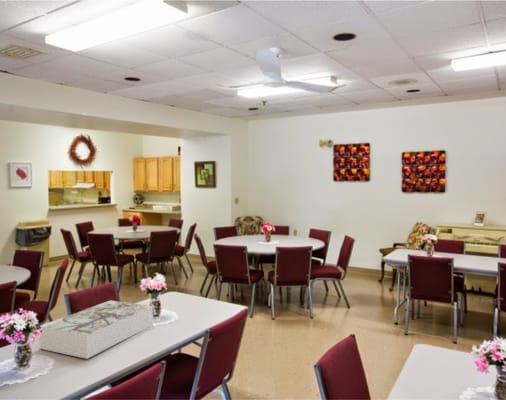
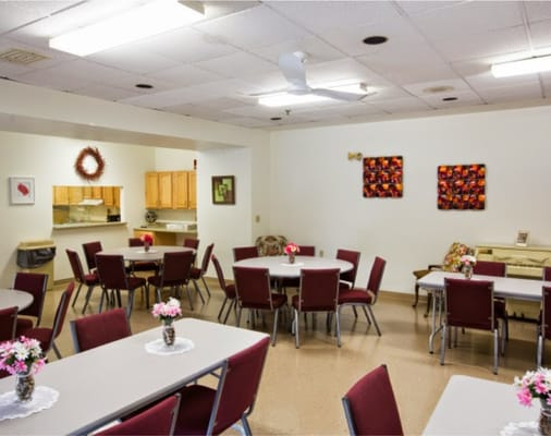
- board game [38,299,154,360]
